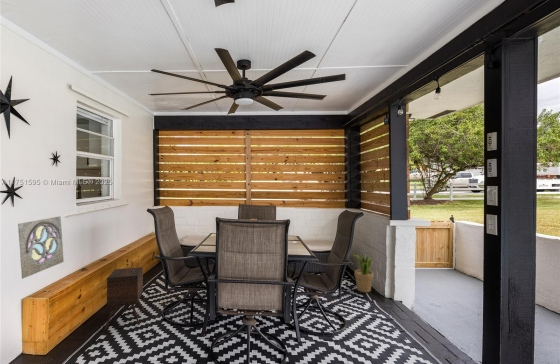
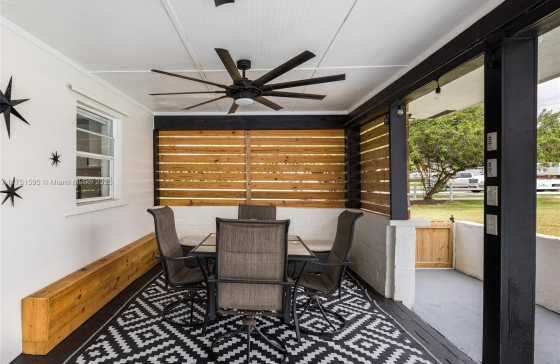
- potted plant [352,253,376,293]
- side table [103,266,145,331]
- wall ornament [17,215,65,280]
